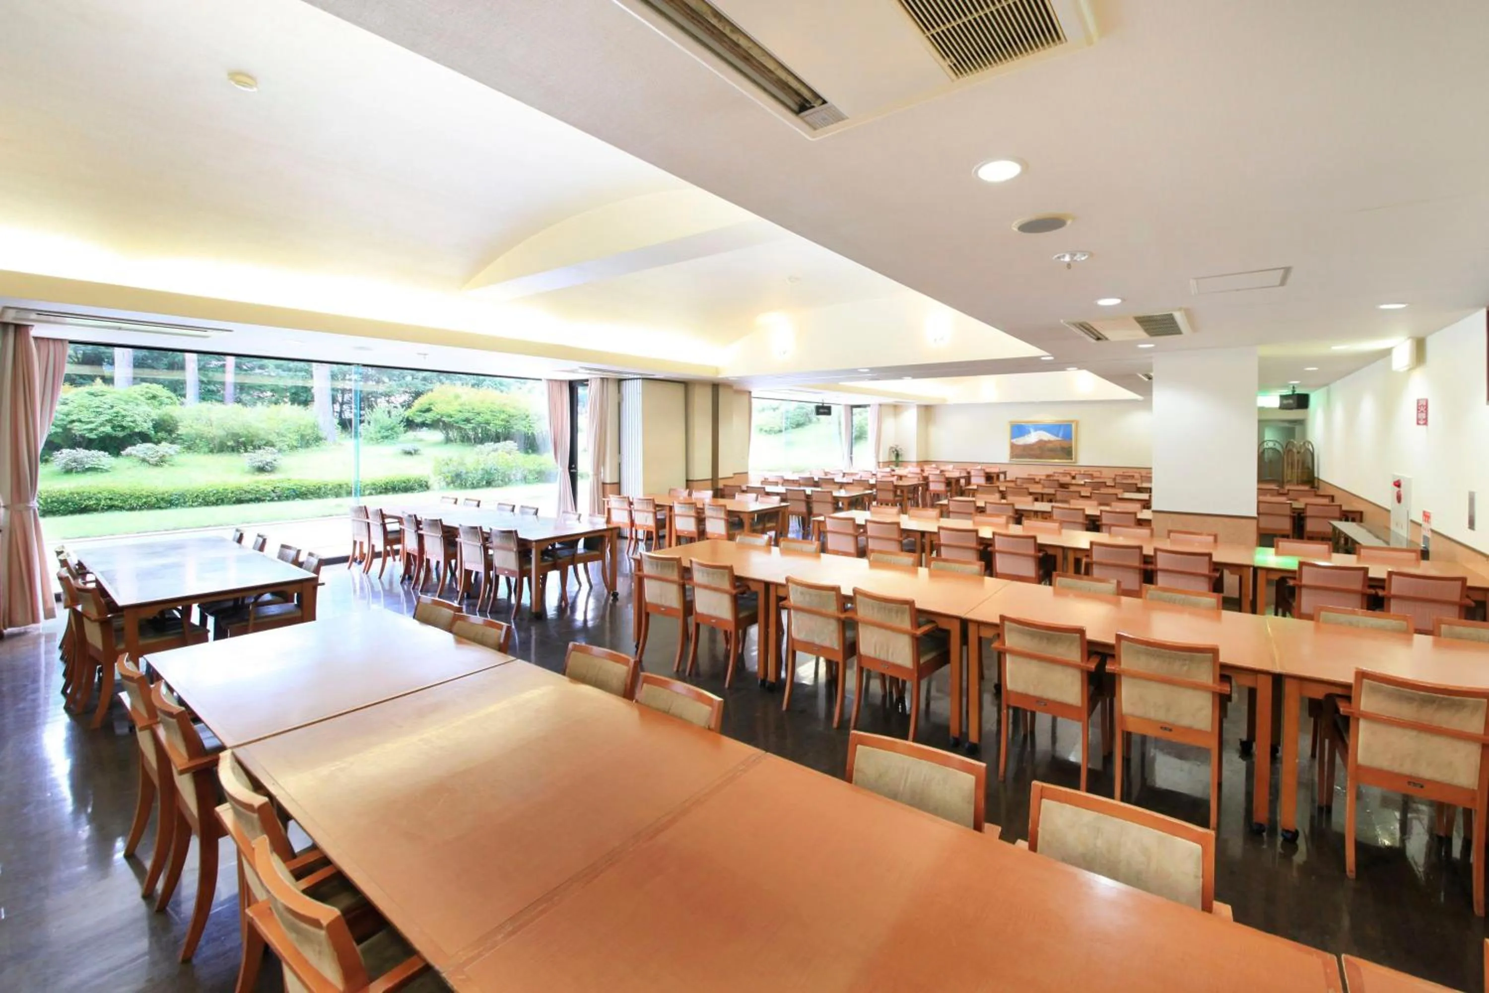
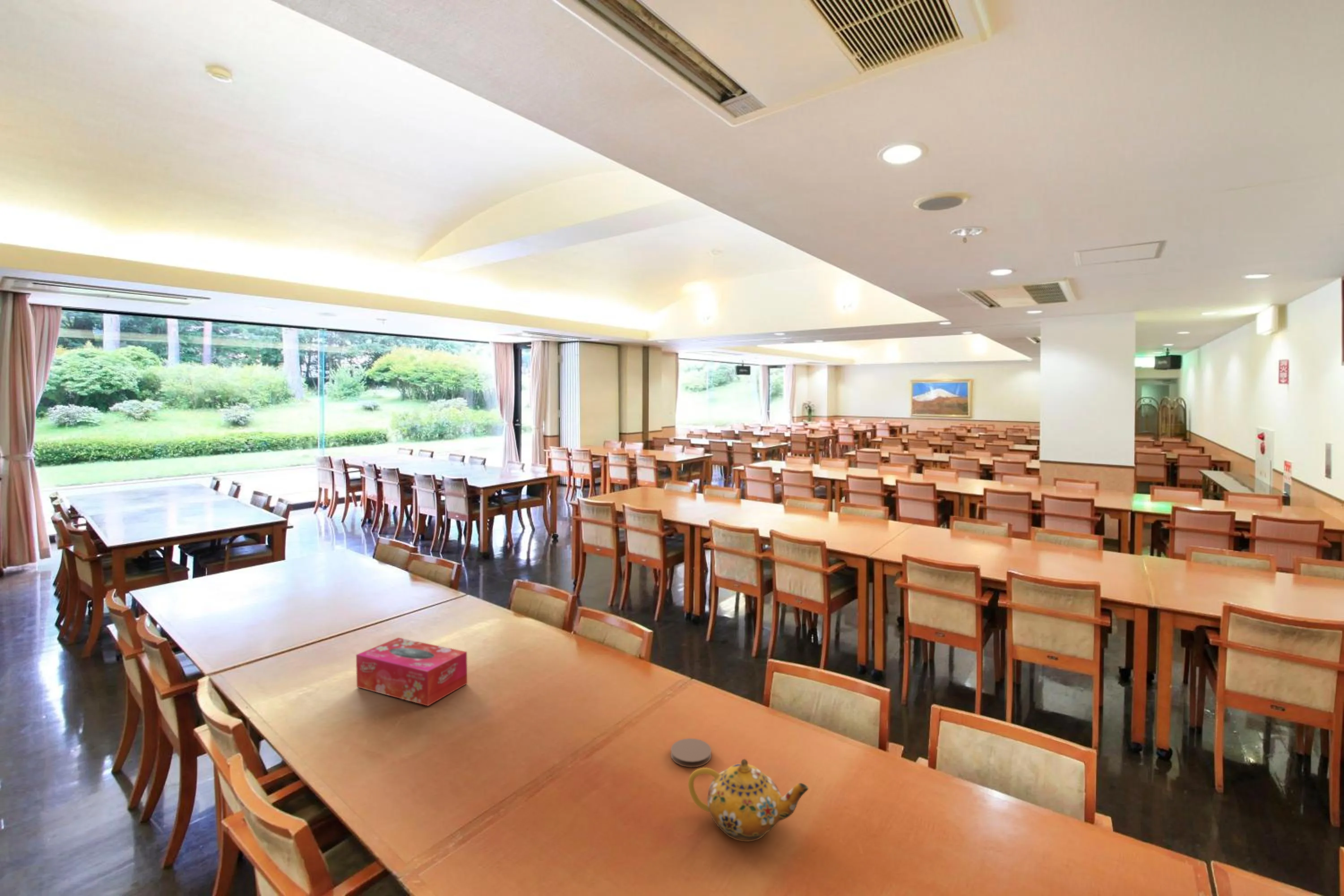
+ tissue box [356,637,468,706]
+ teapot [688,758,809,842]
+ coaster [670,738,712,768]
